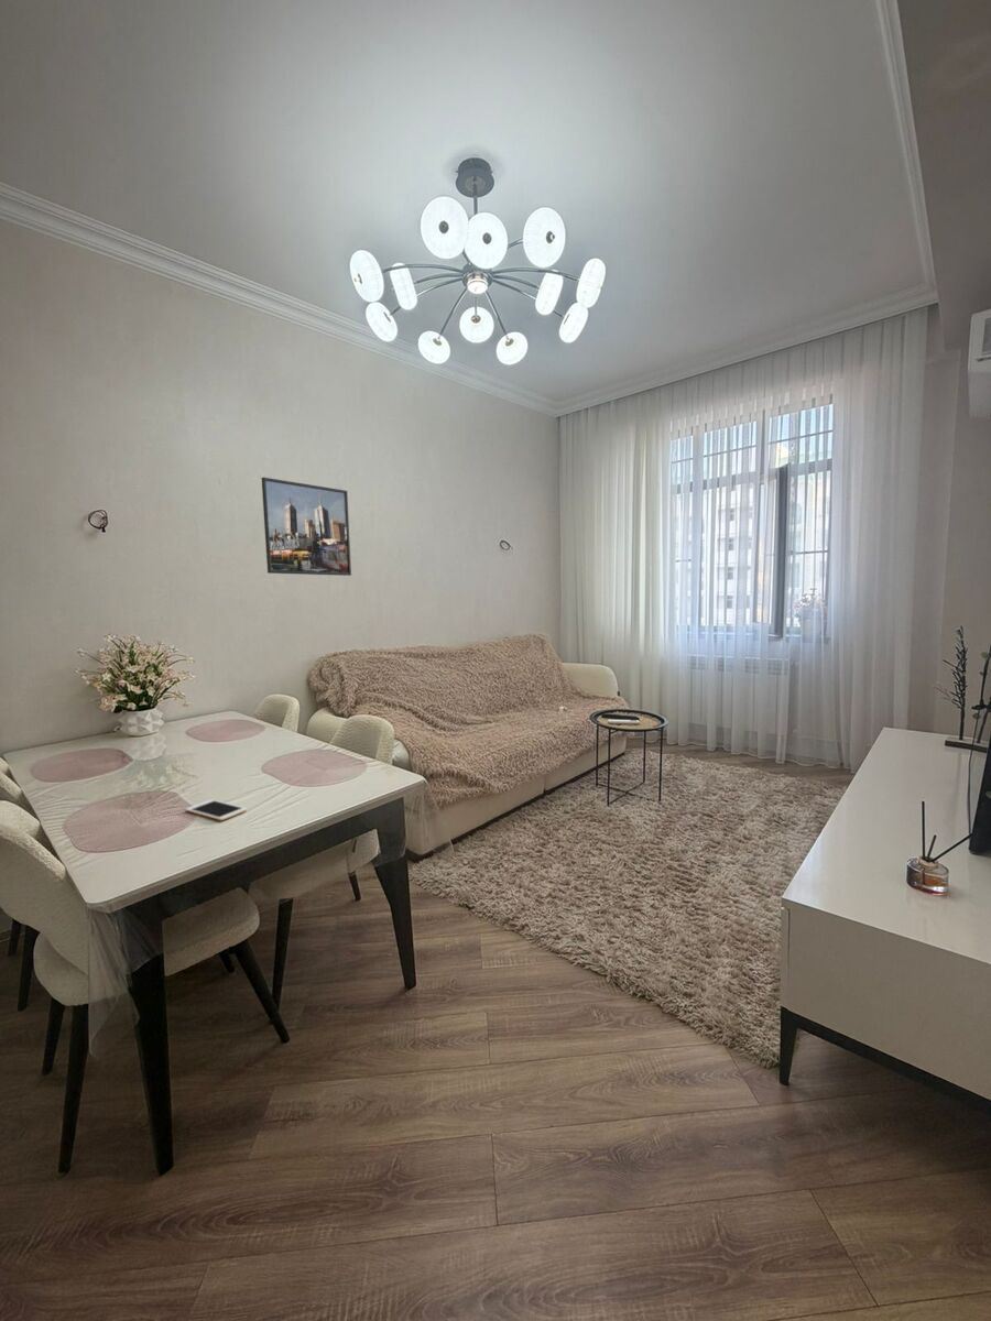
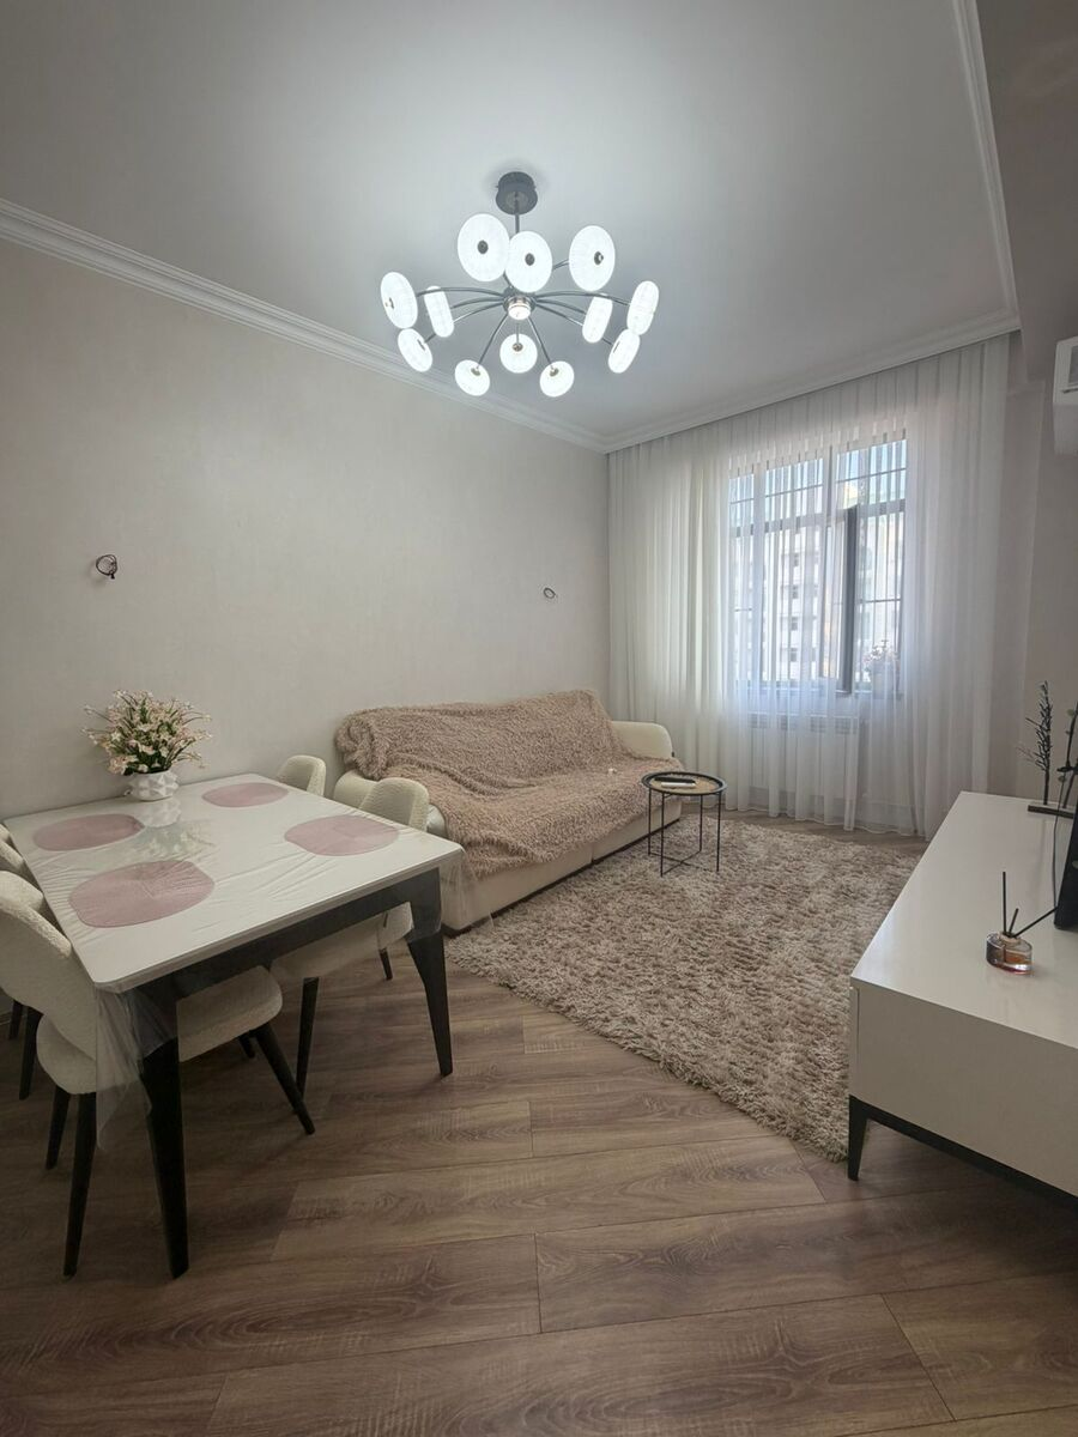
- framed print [261,477,352,577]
- cell phone [185,798,248,821]
